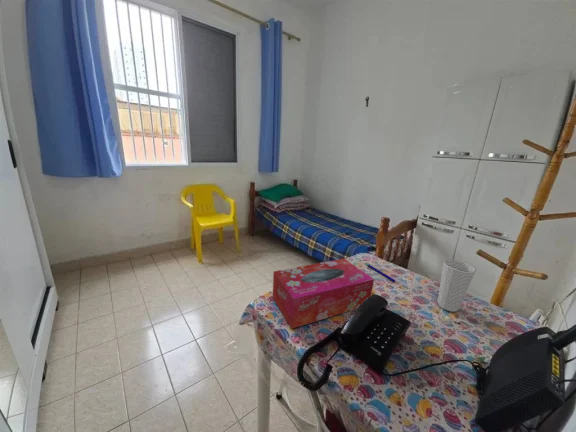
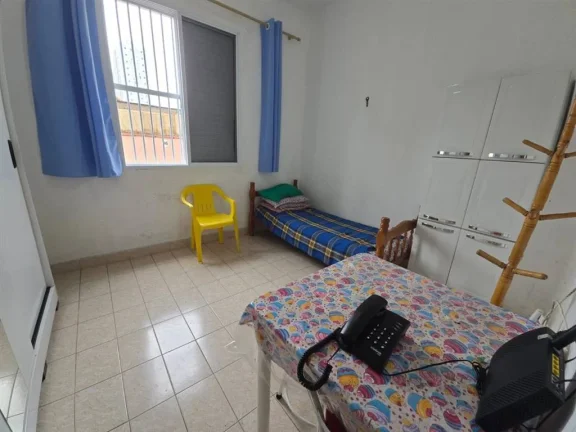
- cup [437,259,477,313]
- pen [365,262,397,283]
- tissue box [272,257,375,329]
